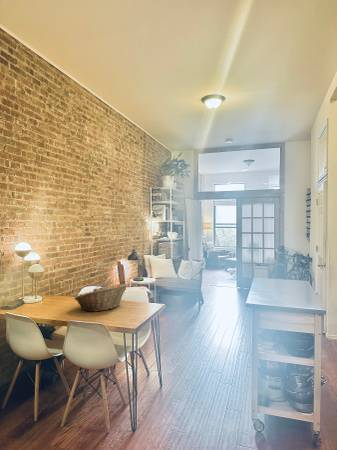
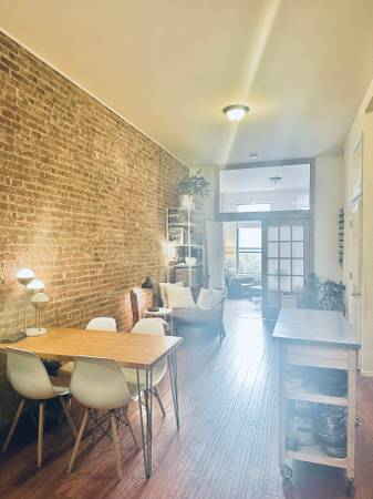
- fruit basket [73,282,129,312]
